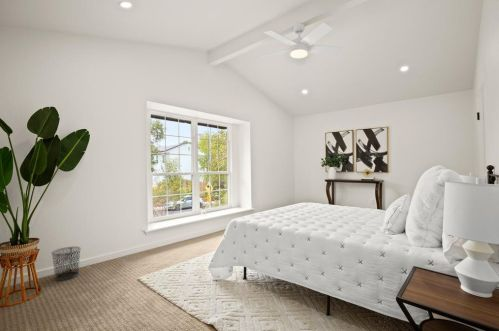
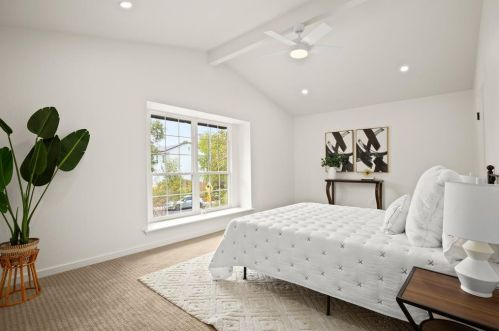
- waste bin [50,246,82,282]
